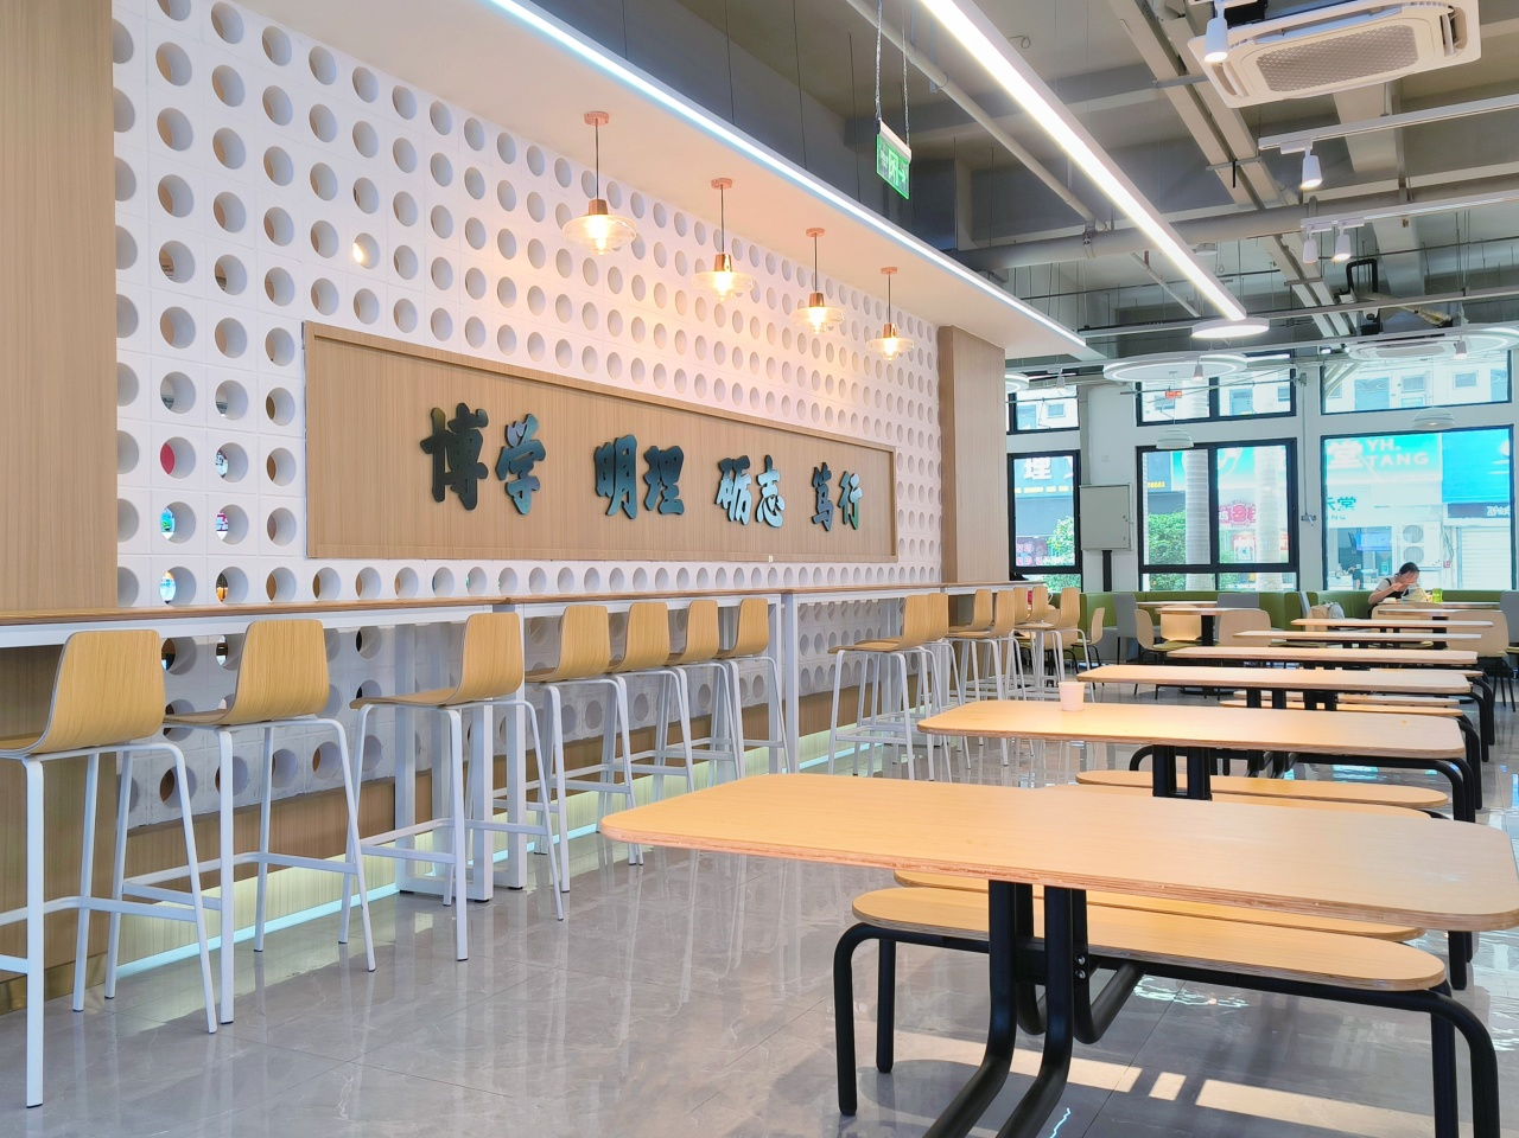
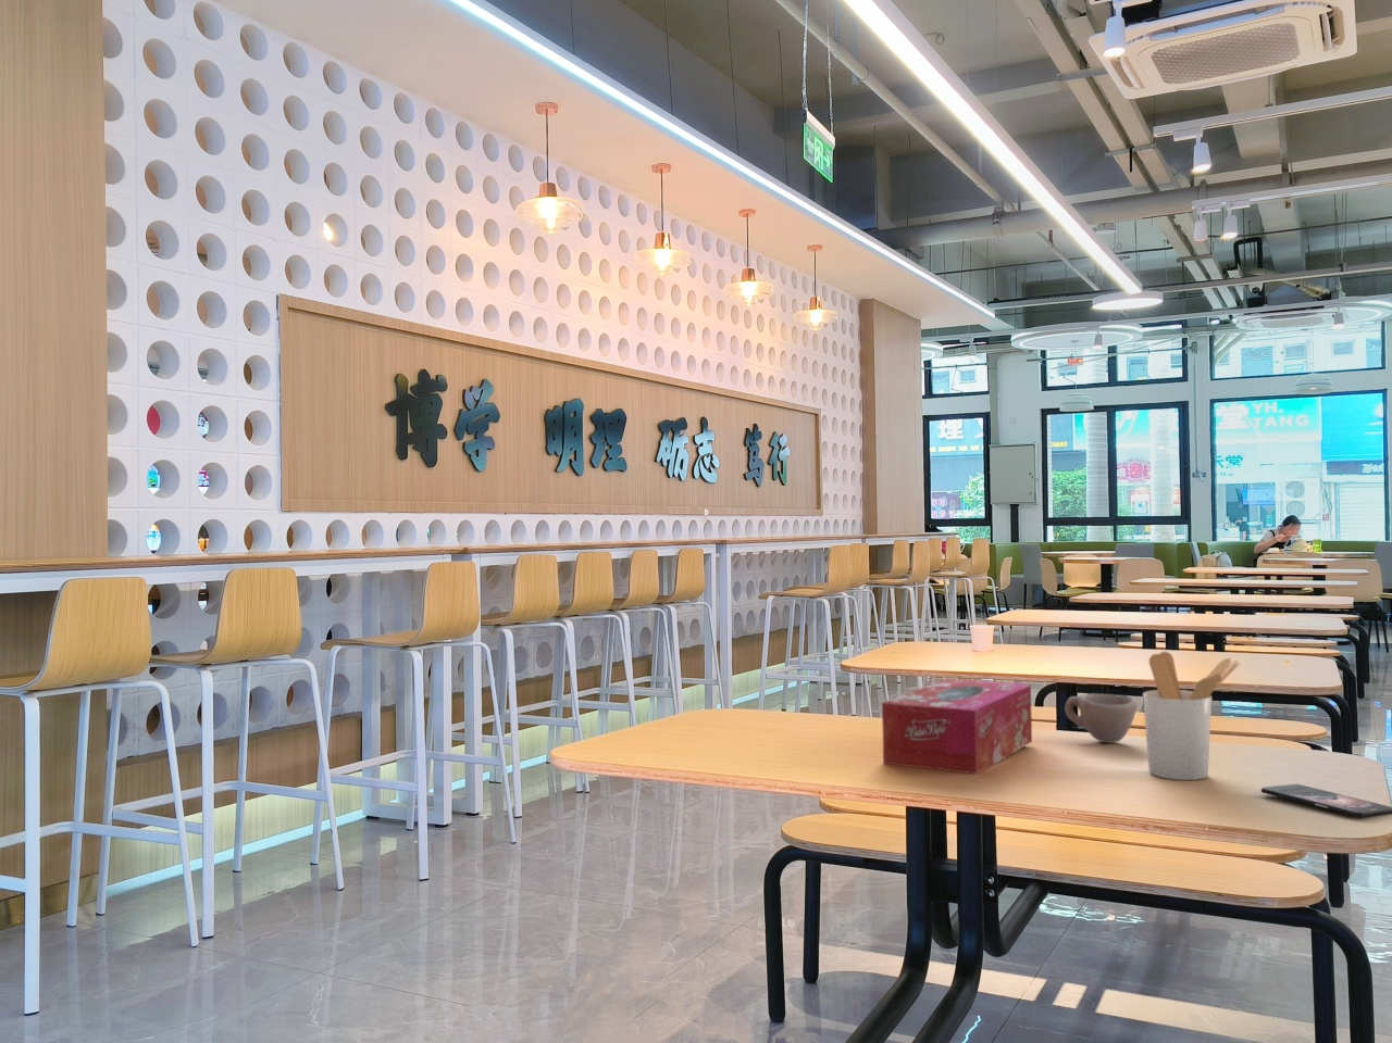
+ cup [1063,692,1139,744]
+ utensil holder [1142,651,1241,781]
+ tissue box [881,678,1034,776]
+ smartphone [1260,783,1392,820]
